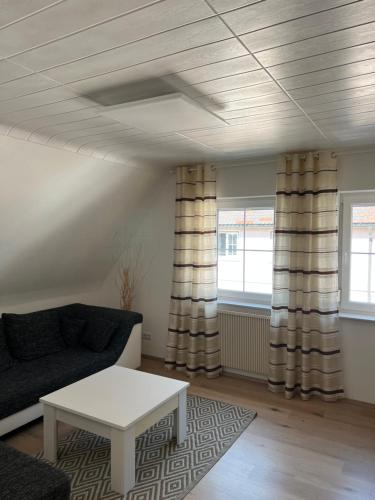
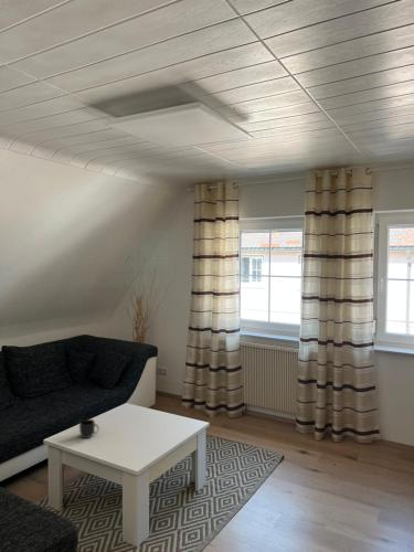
+ mug [78,418,99,439]
